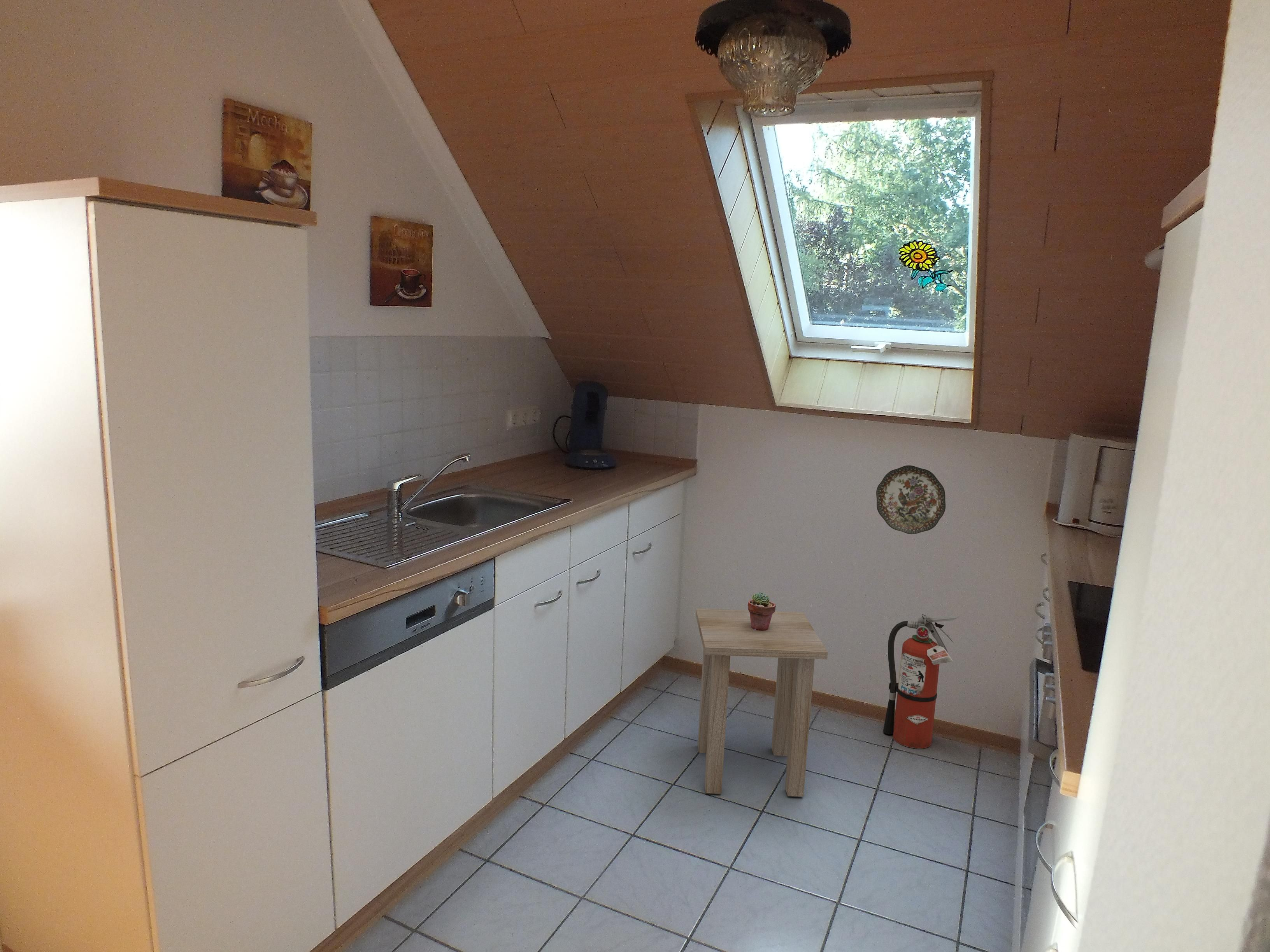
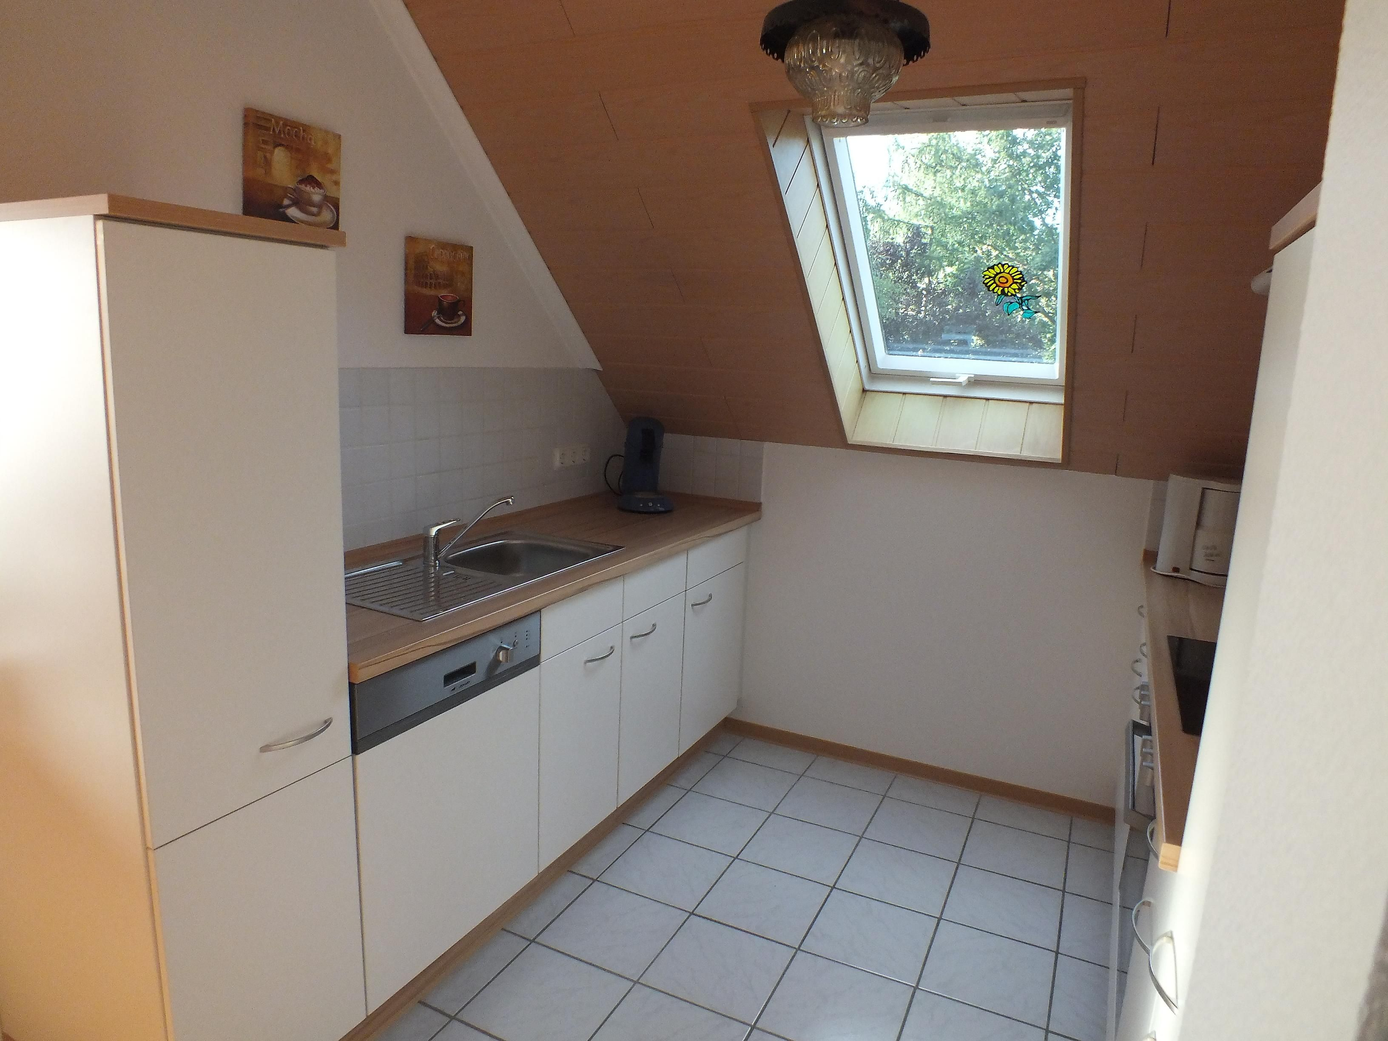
- potted succulent [747,591,776,631]
- side table [695,608,828,797]
- fire extinguisher [883,614,960,749]
- decorative plate [876,465,946,535]
